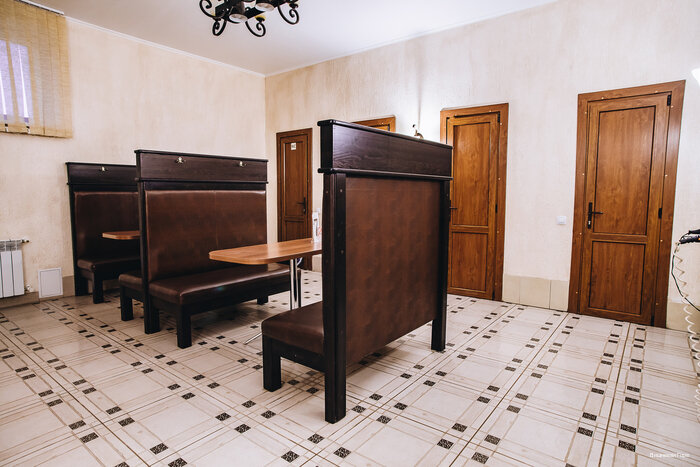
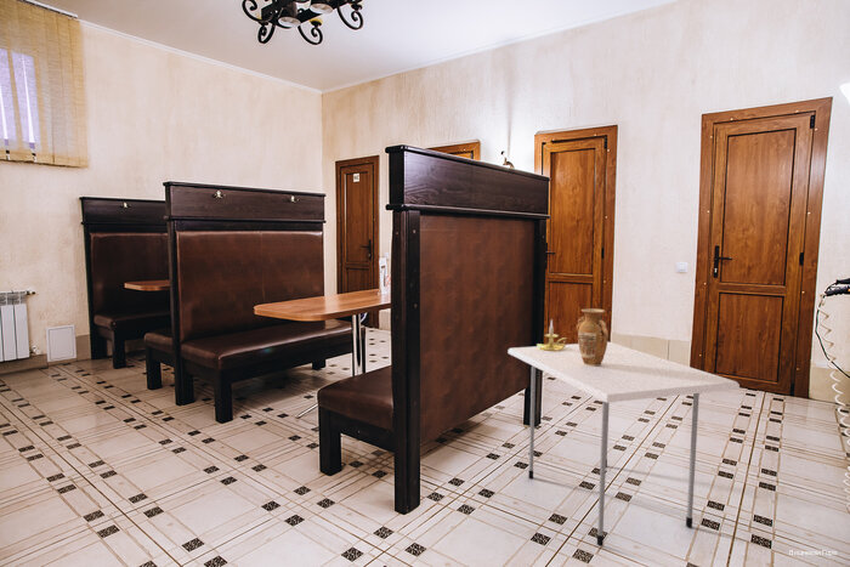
+ candle holder [536,318,568,351]
+ vase [576,307,610,367]
+ dining table [506,341,741,548]
